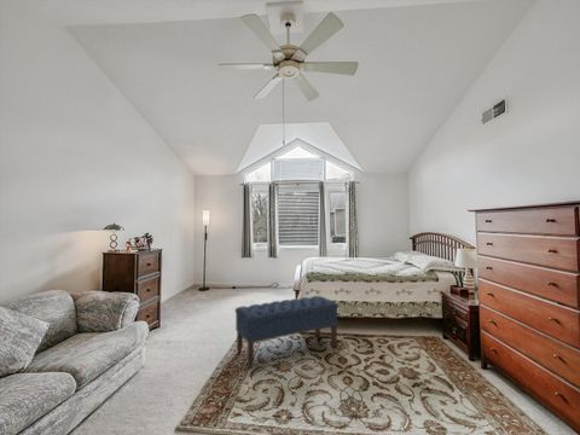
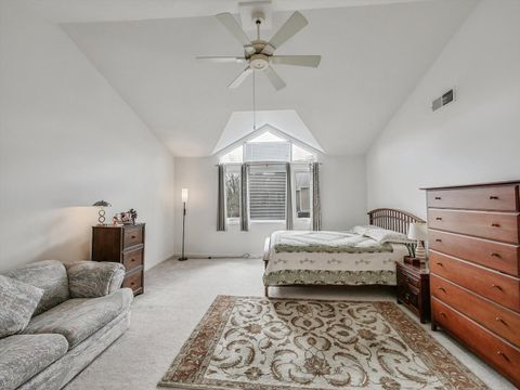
- bench [234,295,340,370]
